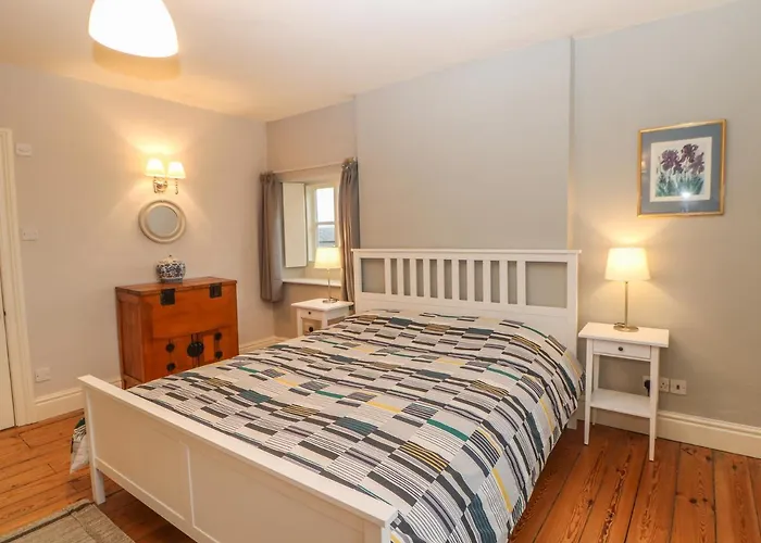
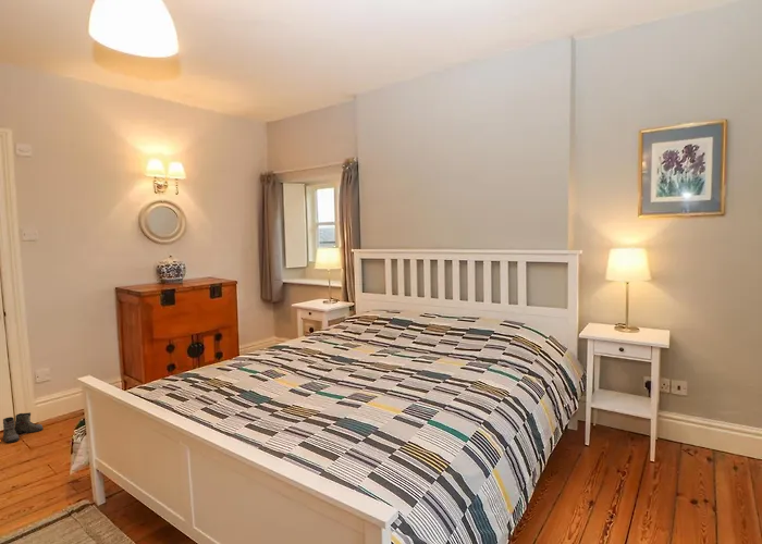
+ boots [2,411,45,443]
